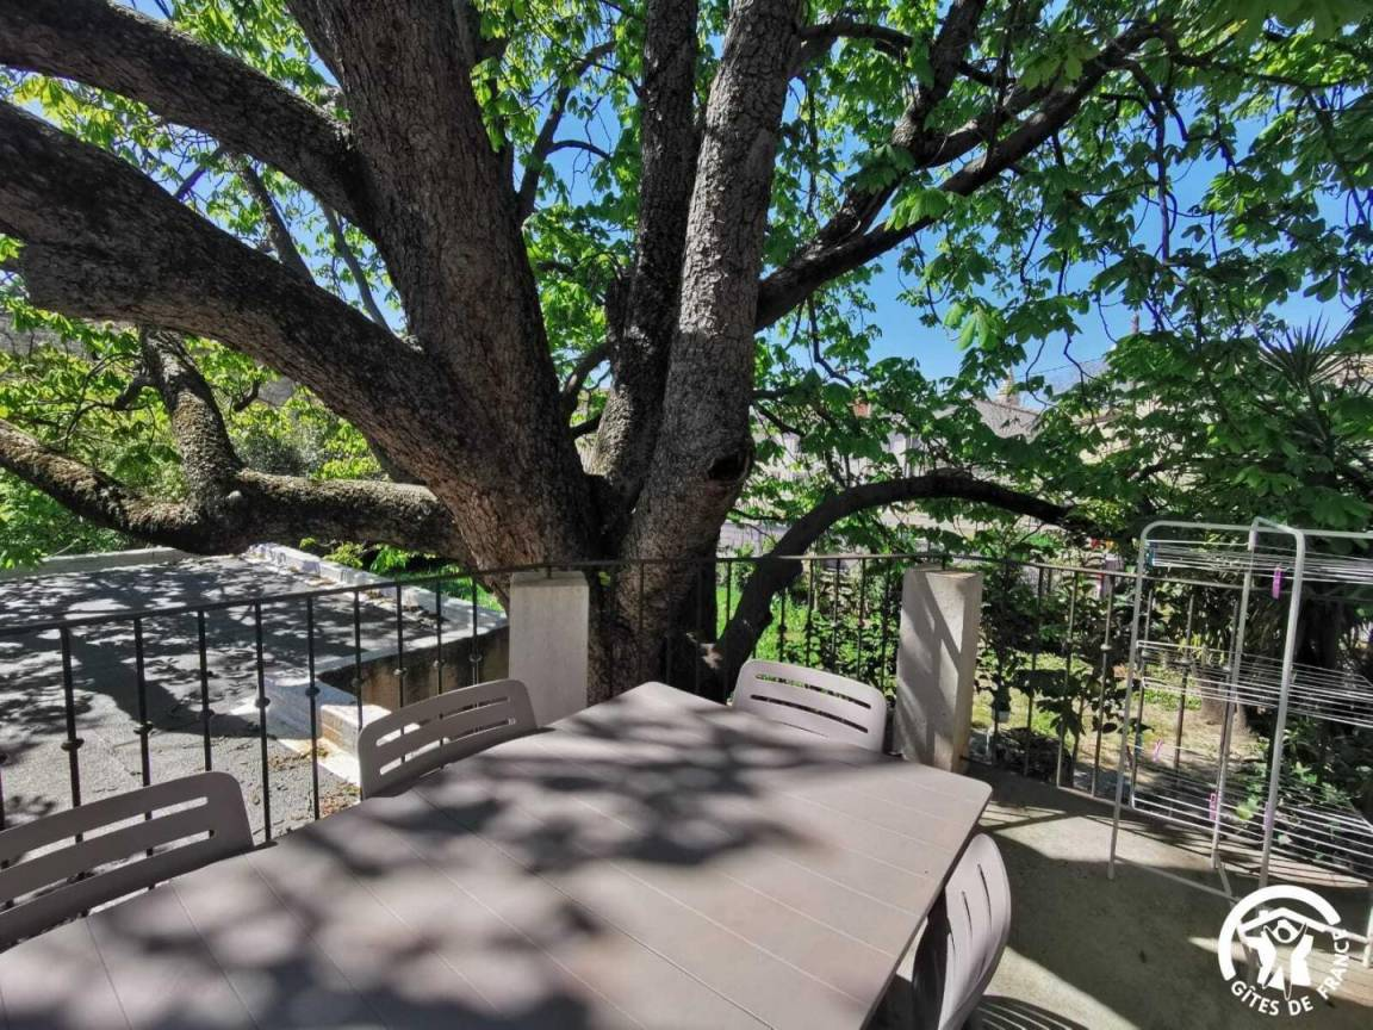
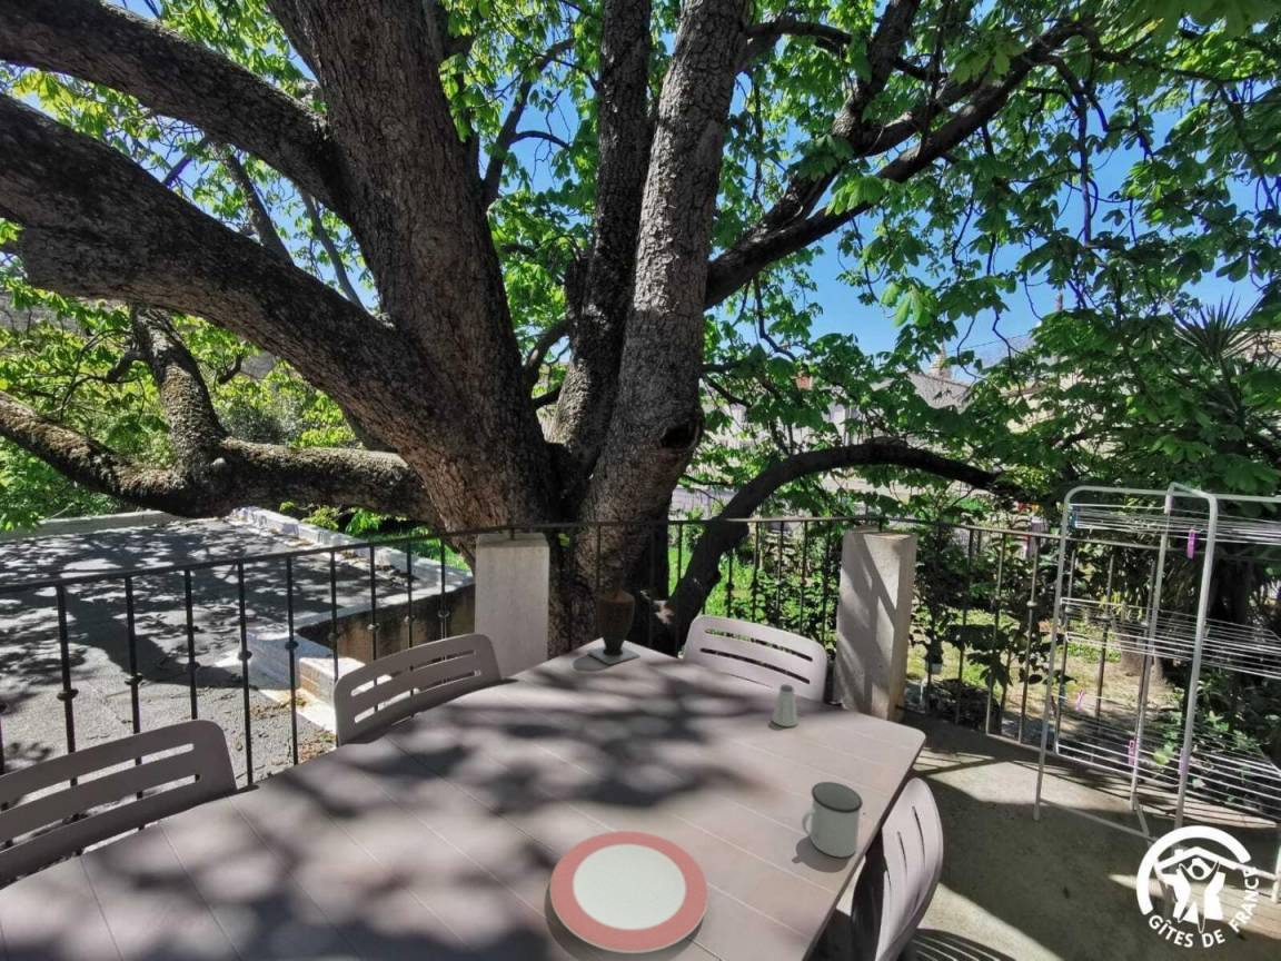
+ plate [549,830,709,954]
+ vase [586,571,640,666]
+ mug [801,781,864,859]
+ saltshaker [771,683,798,727]
